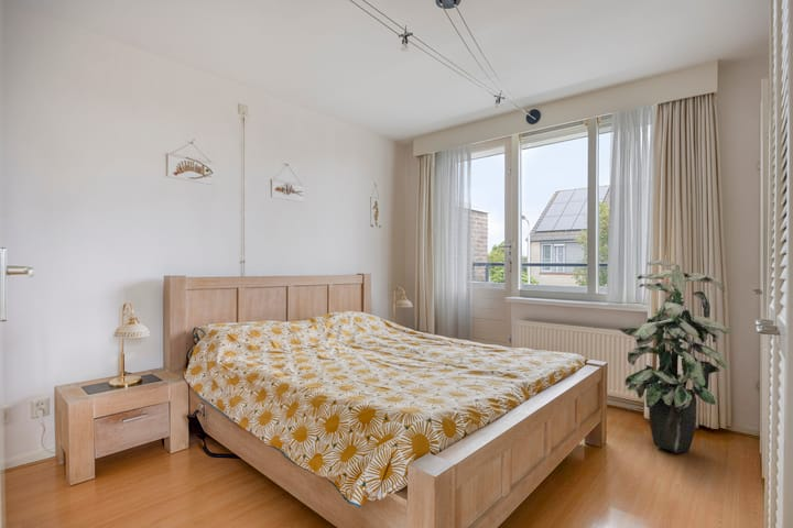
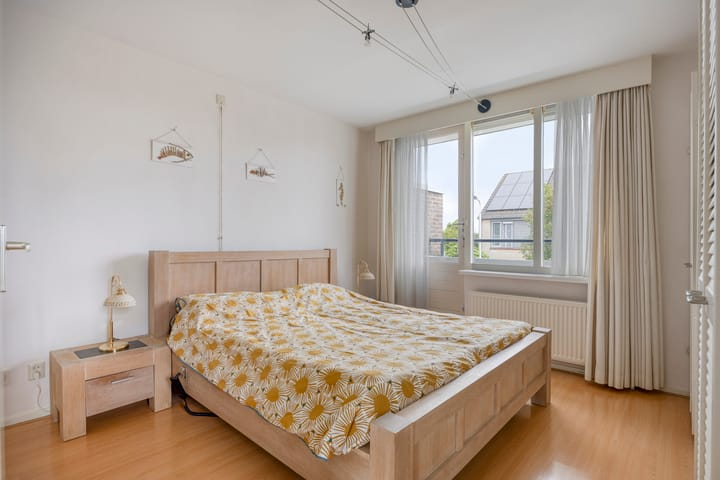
- indoor plant [617,260,730,454]
